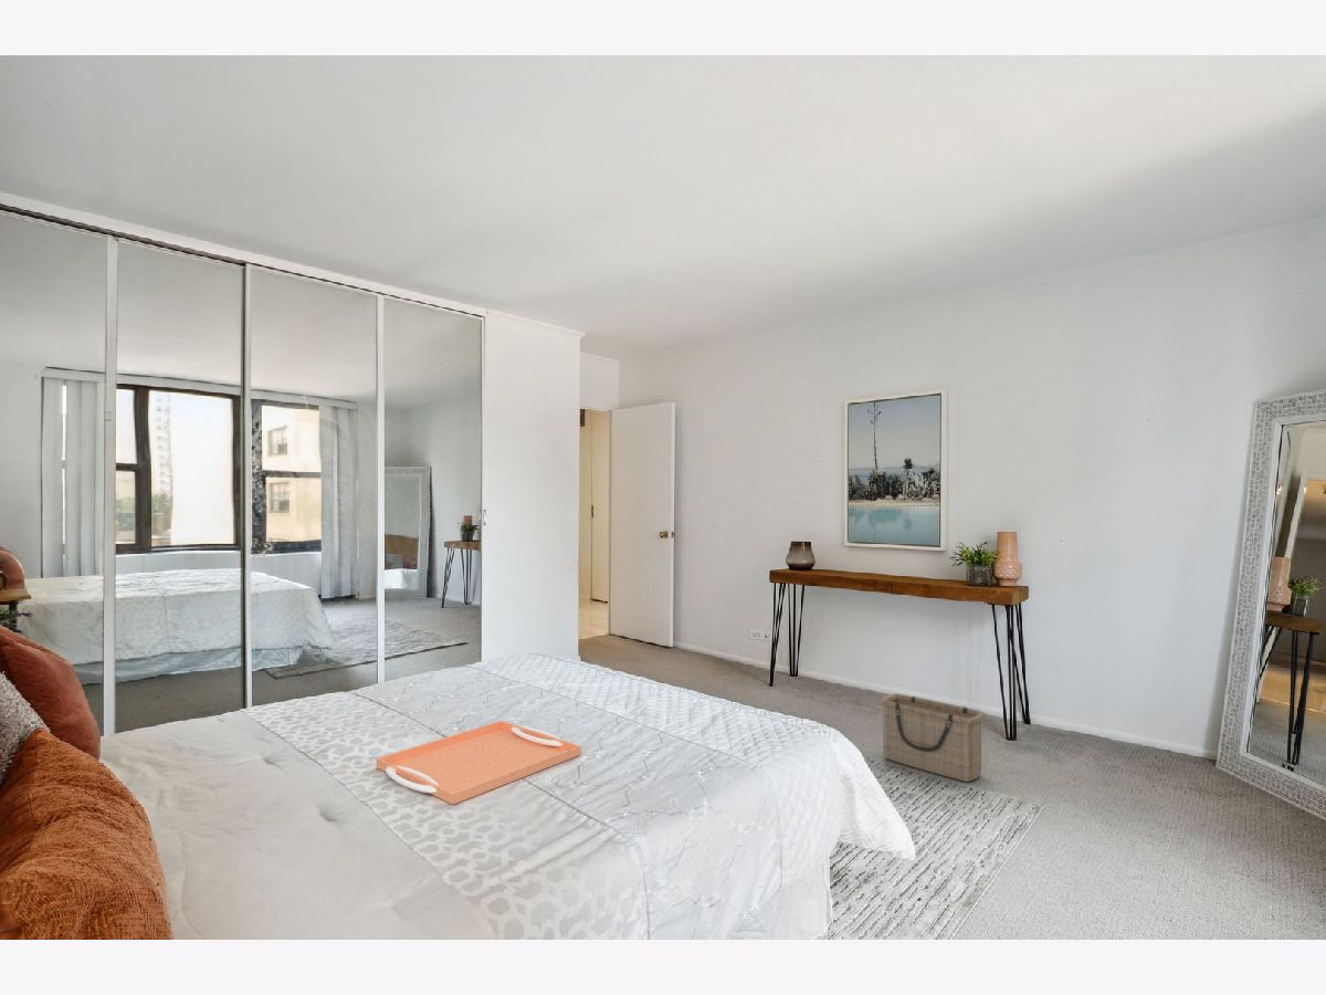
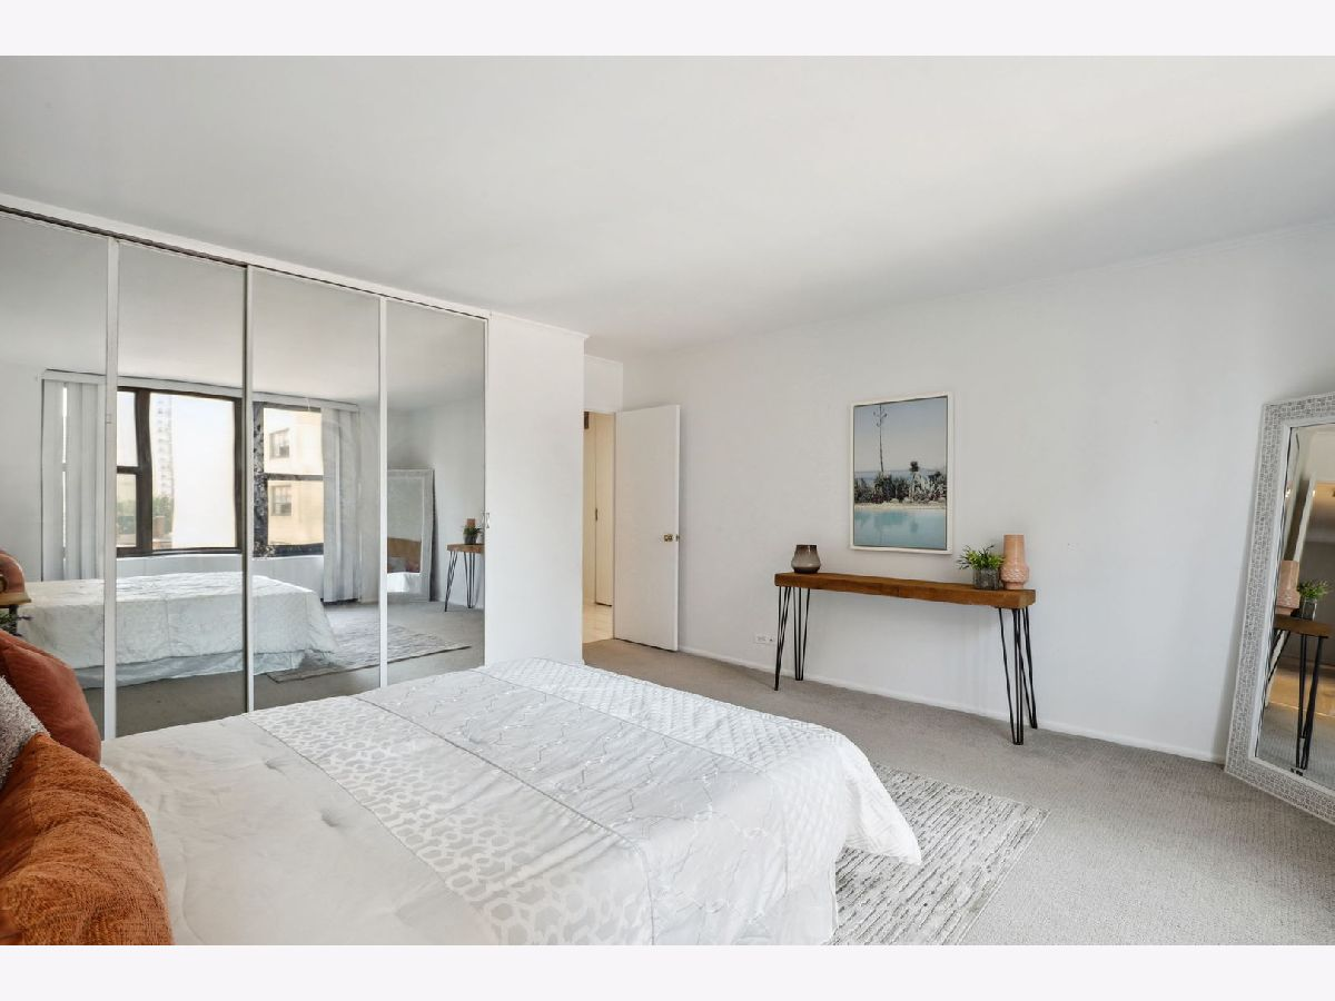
- serving tray [375,720,582,806]
- basket [878,692,986,783]
